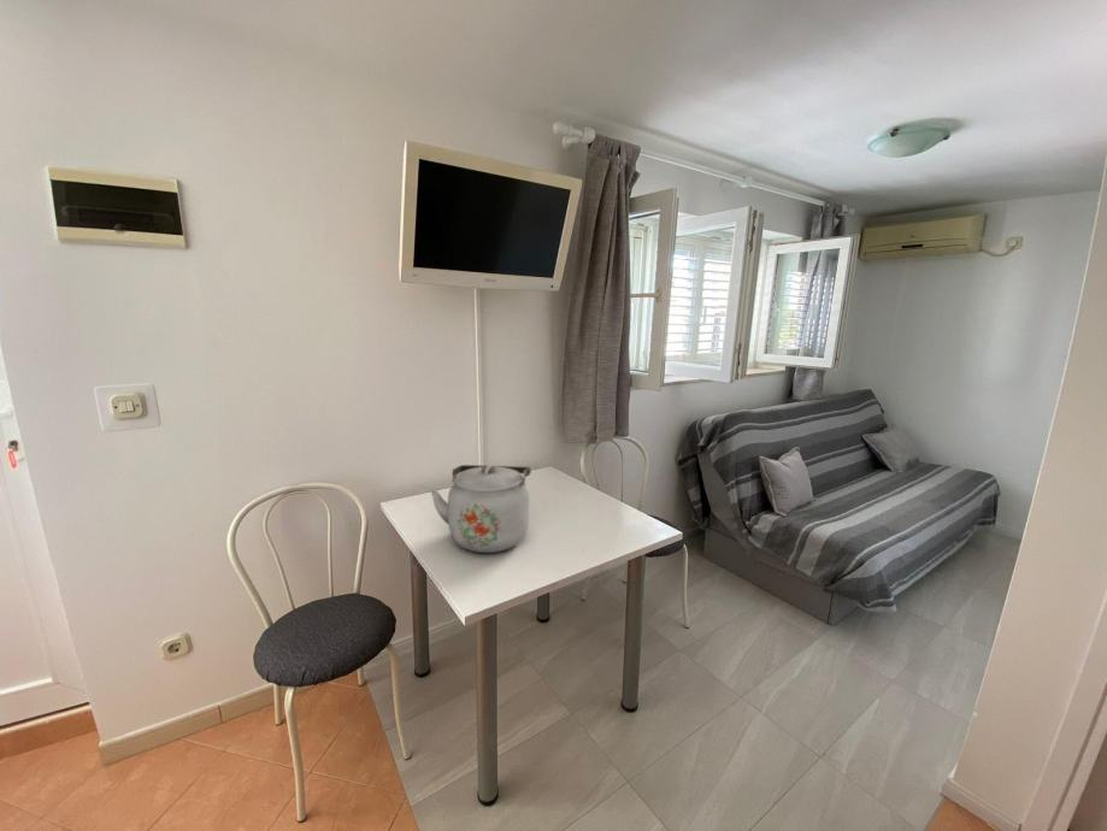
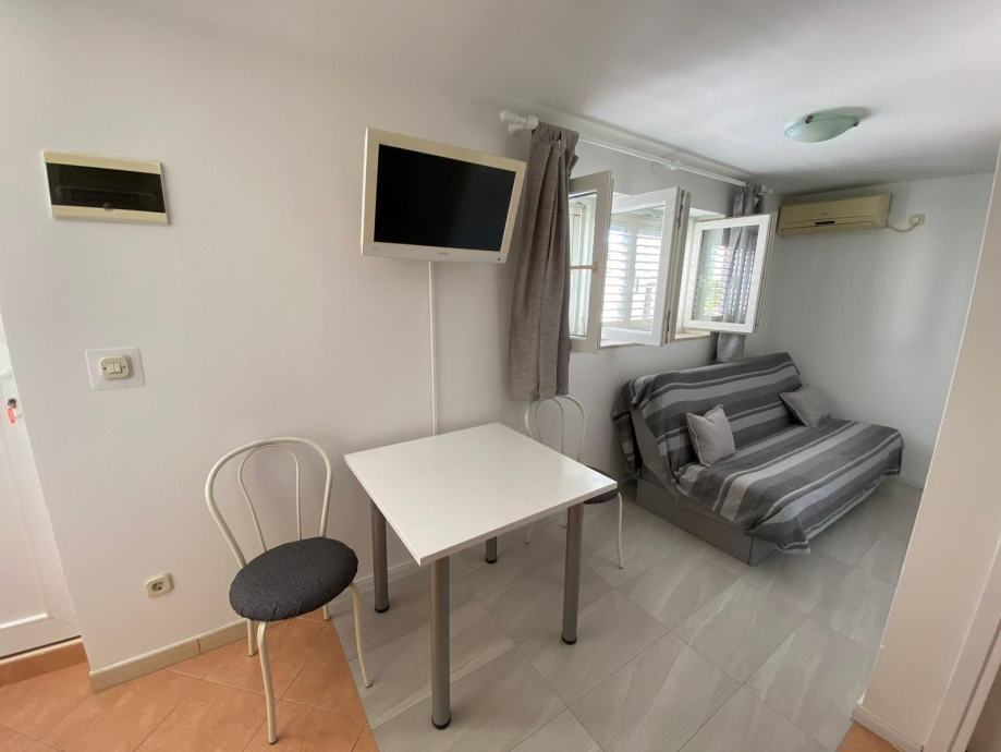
- kettle [430,464,532,554]
